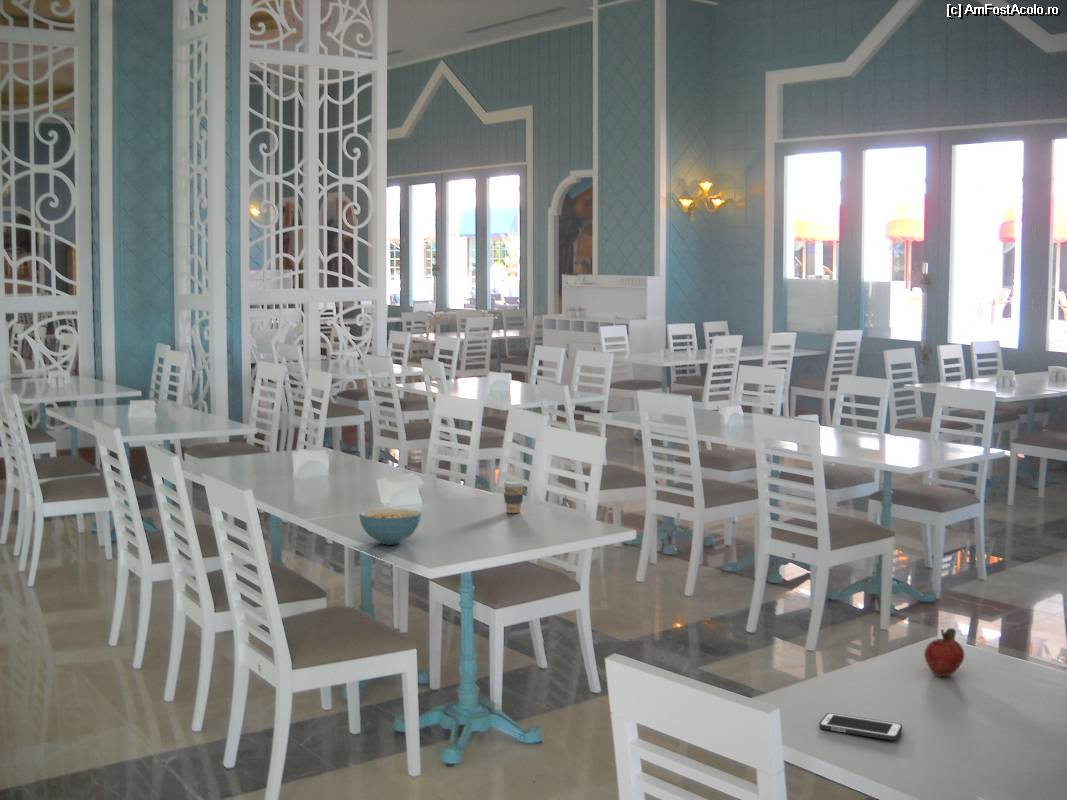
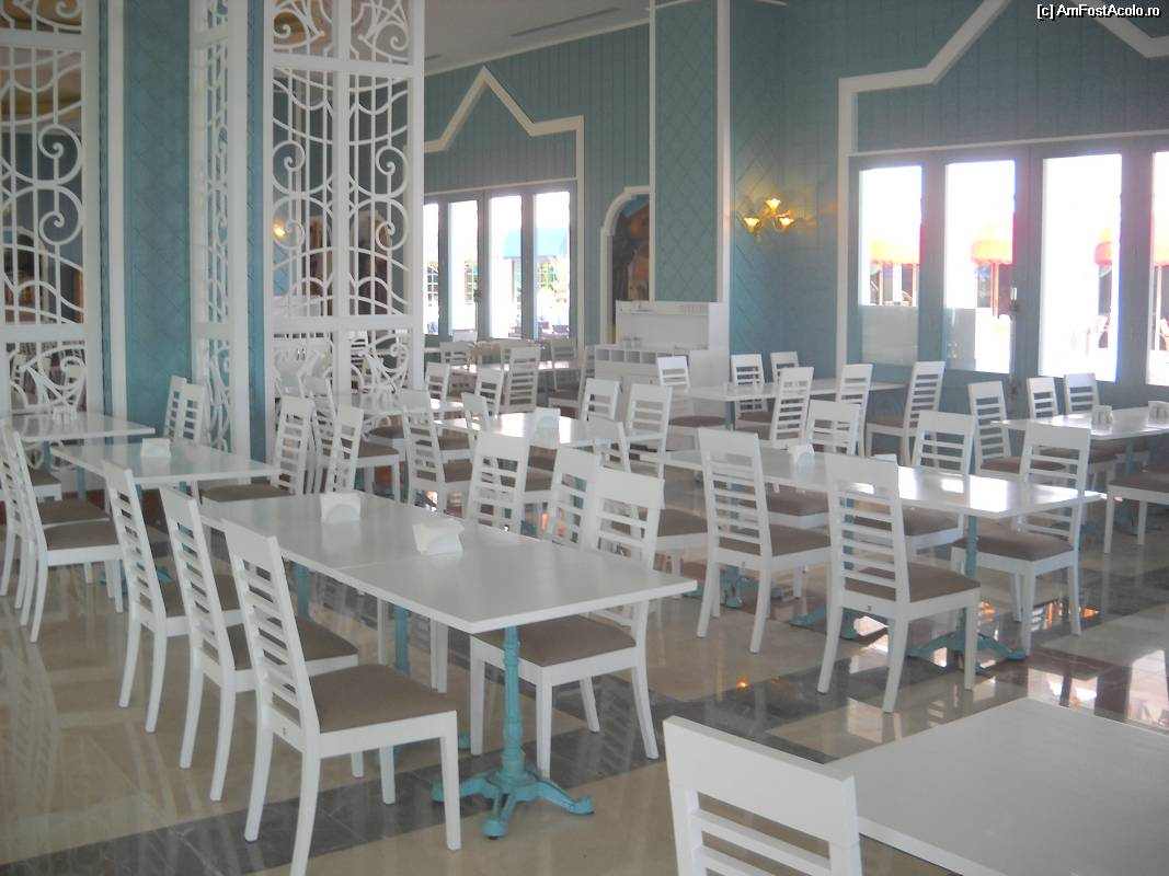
- cell phone [818,712,903,741]
- cereal bowl [359,507,422,545]
- fruit [923,627,965,677]
- coffee cup [501,480,526,514]
